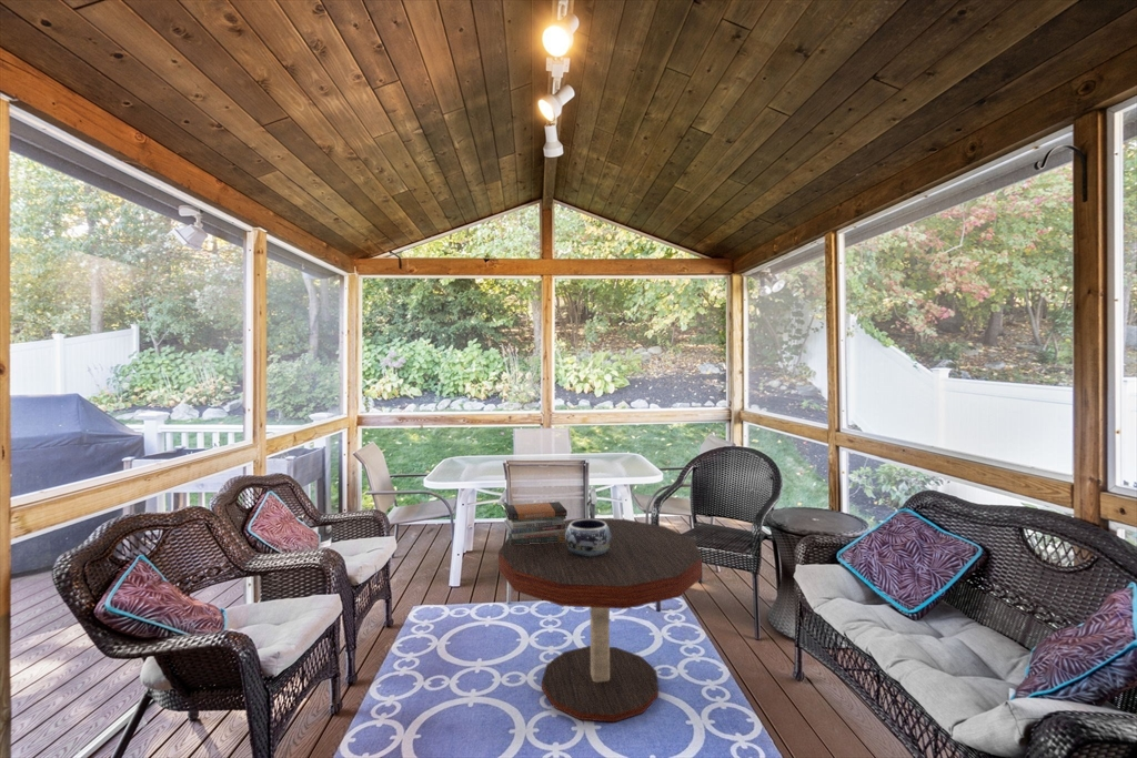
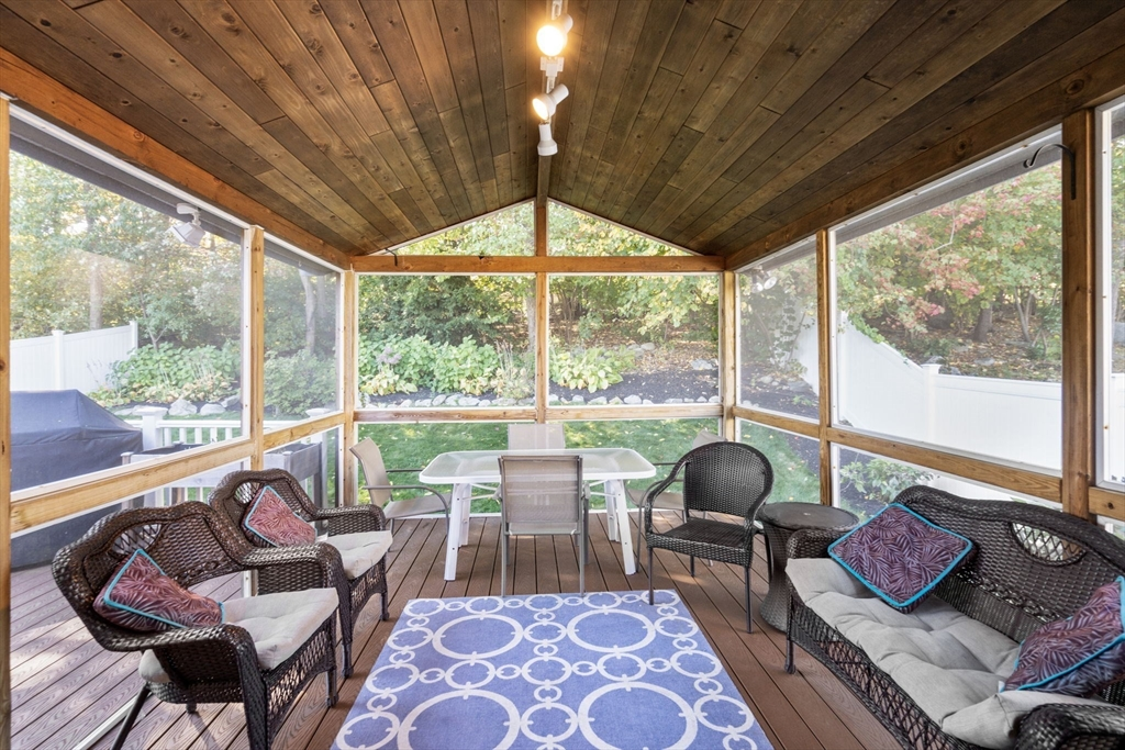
- book stack [503,501,568,545]
- coffee table [497,517,703,724]
- decorative bowl [565,519,611,557]
